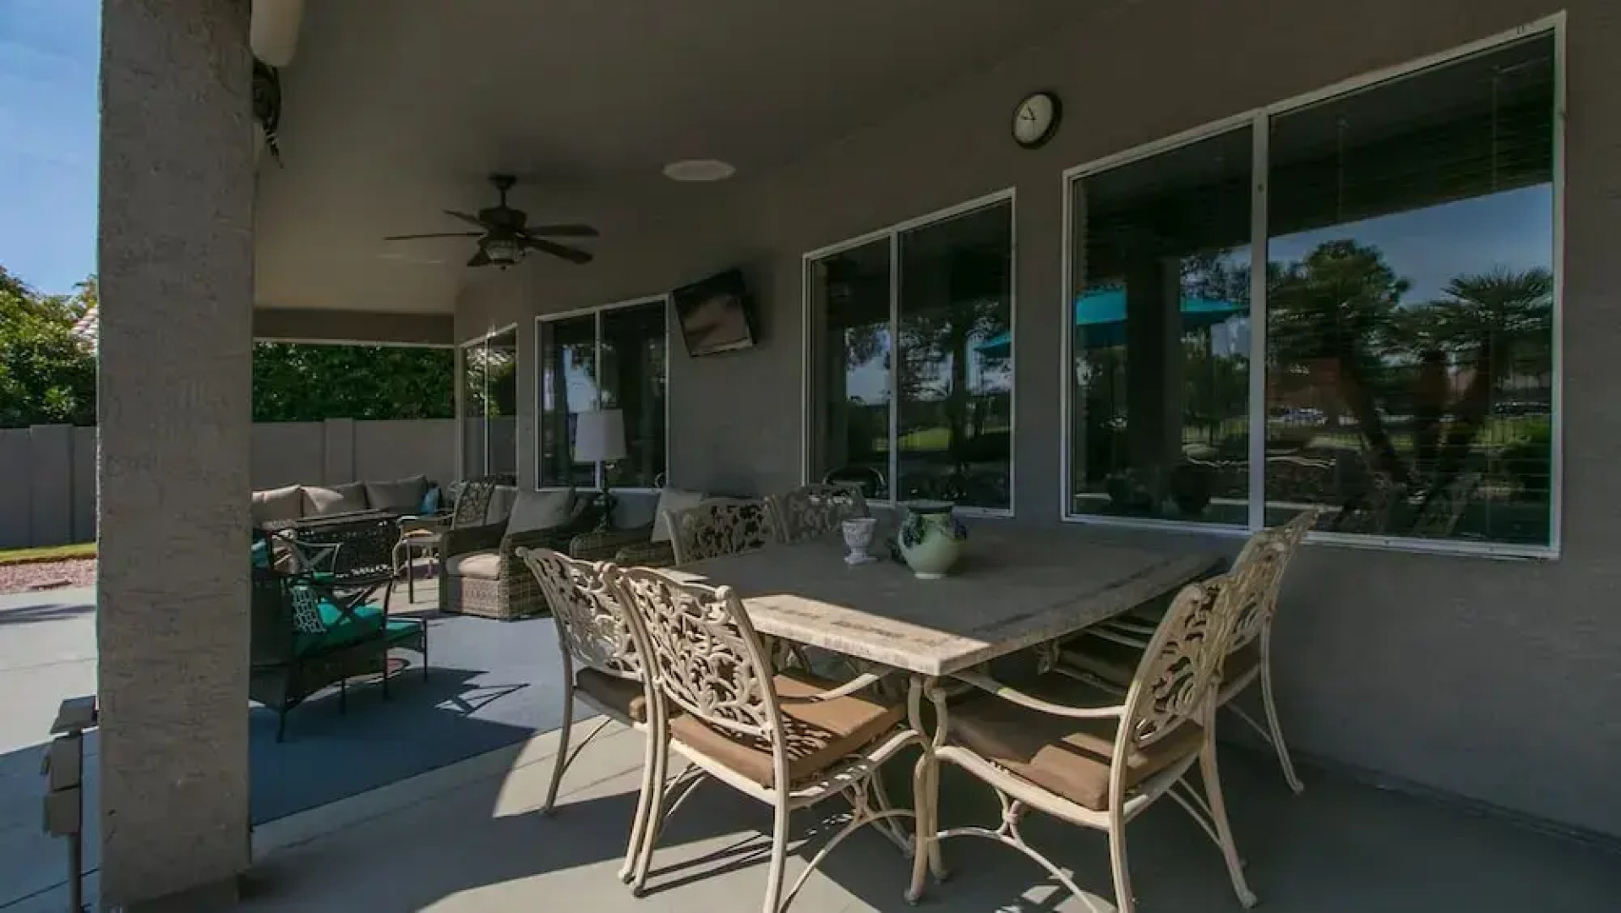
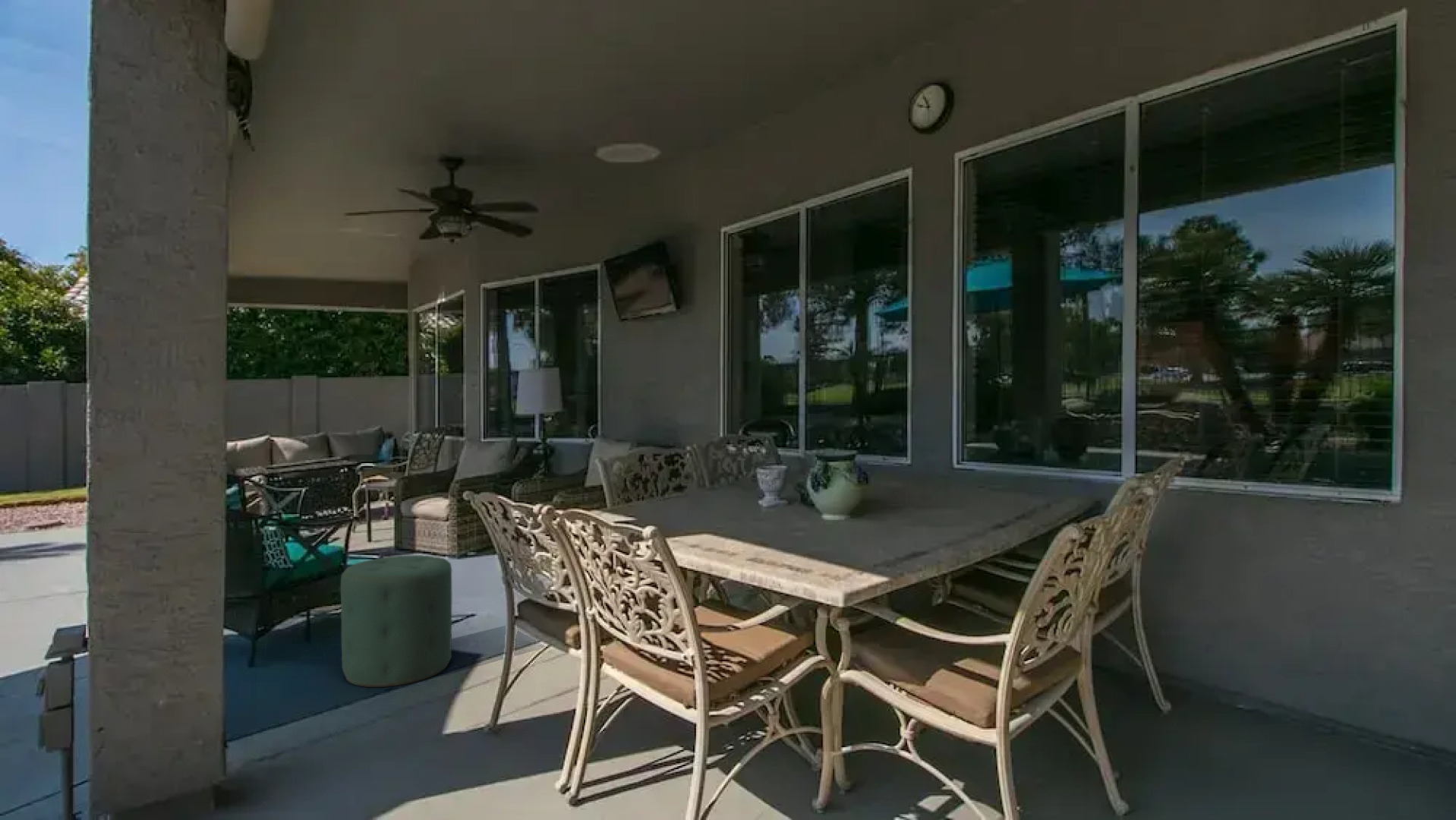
+ ottoman [340,554,452,688]
